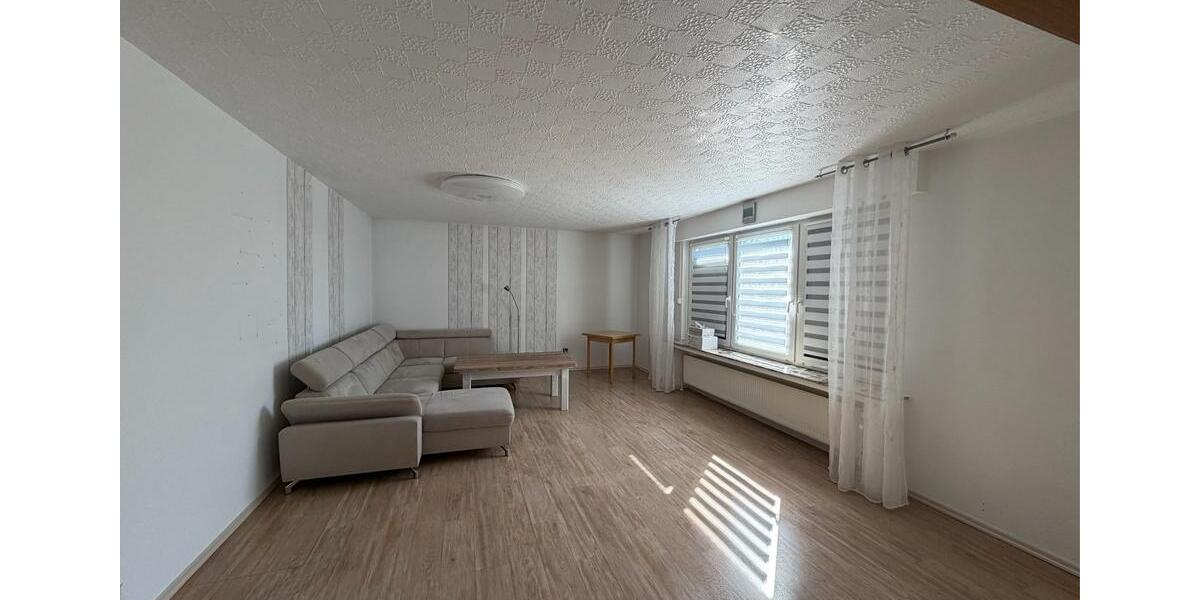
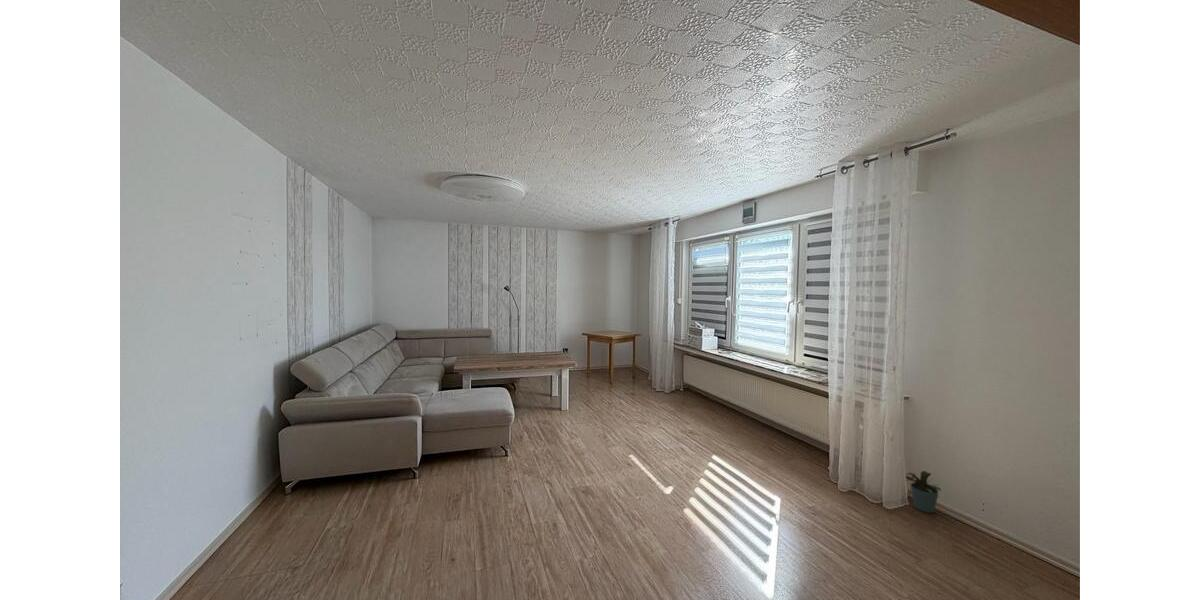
+ potted plant [905,470,942,514]
